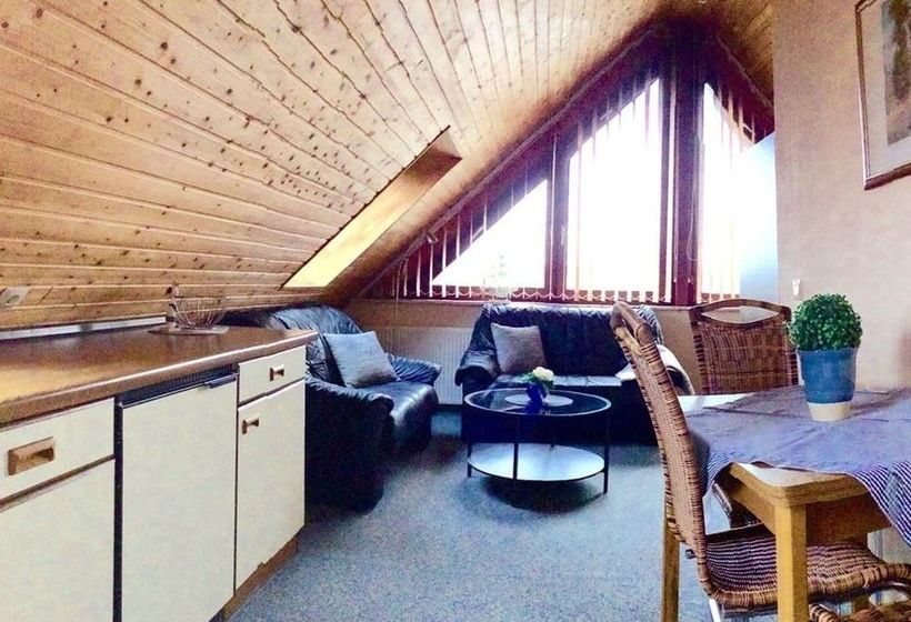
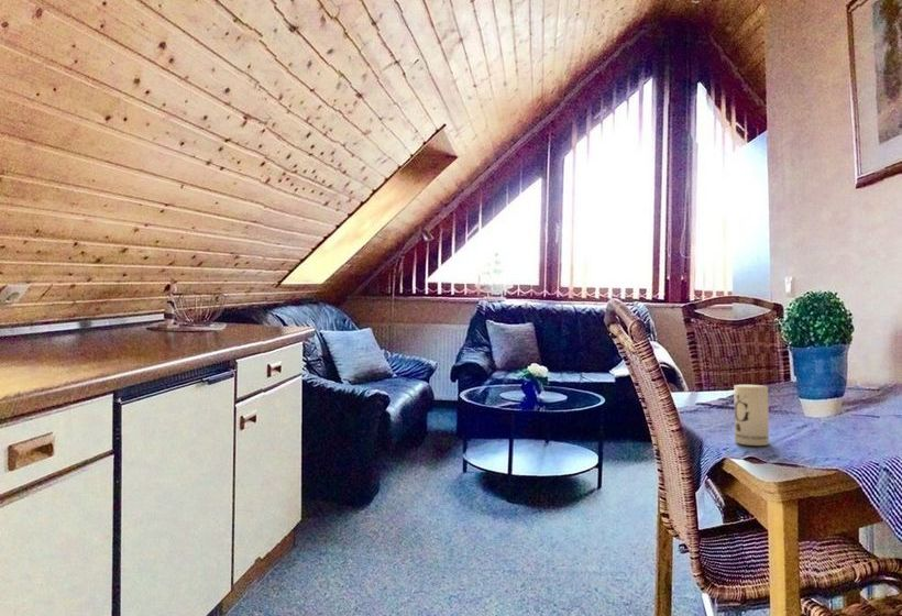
+ candle [733,384,770,447]
